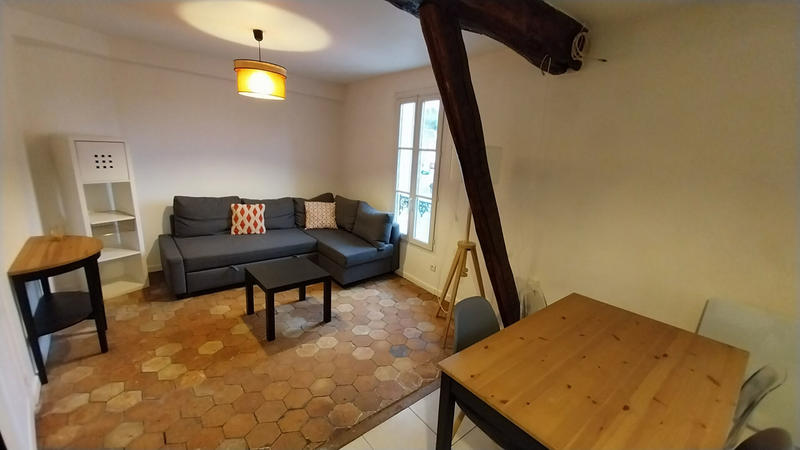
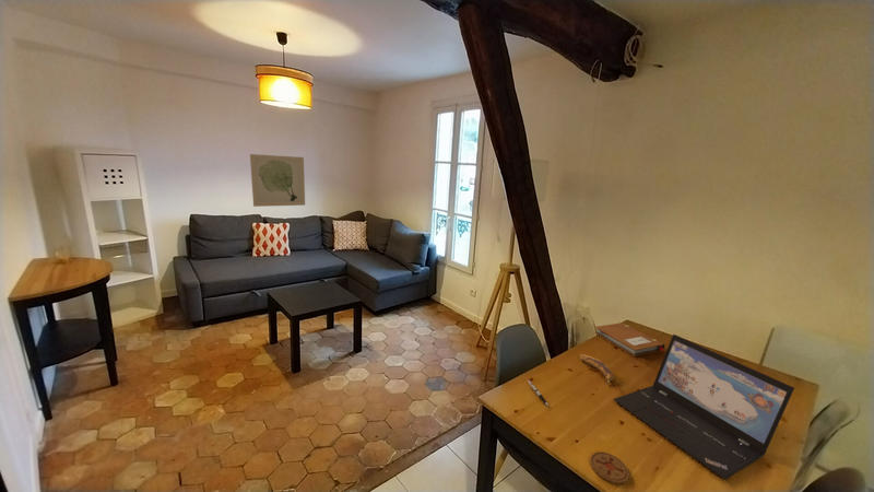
+ notebook [593,321,665,358]
+ pen [527,379,550,408]
+ wall art [249,153,306,208]
+ coaster [589,450,630,484]
+ laptop [613,333,795,480]
+ banana [578,353,614,385]
